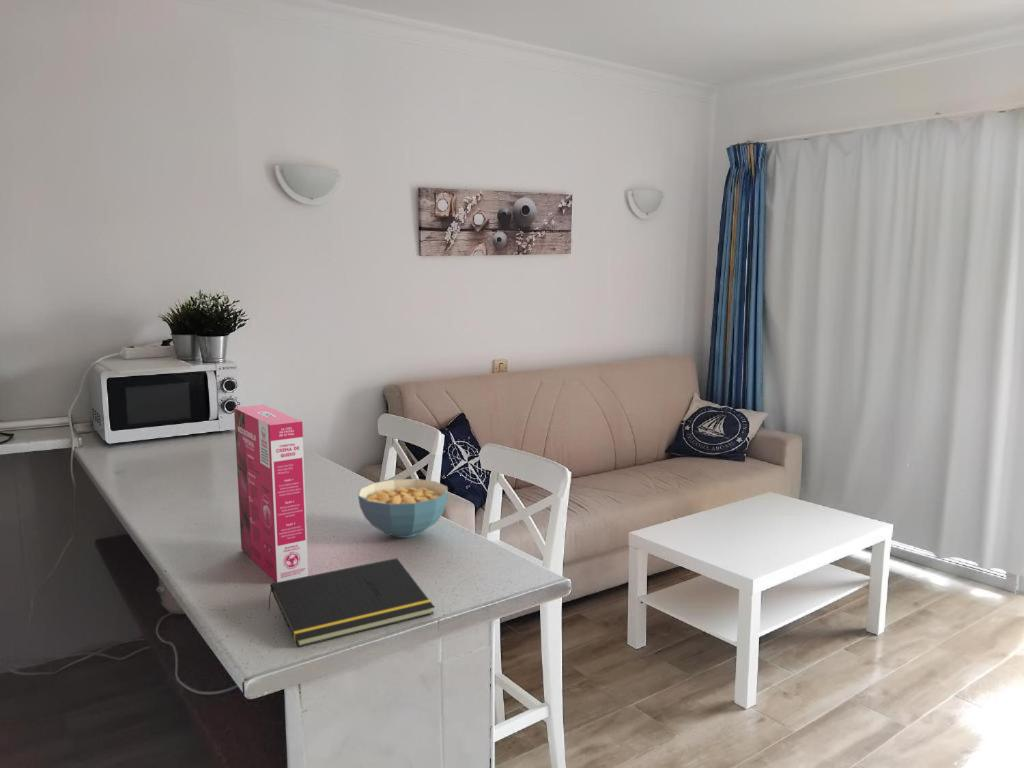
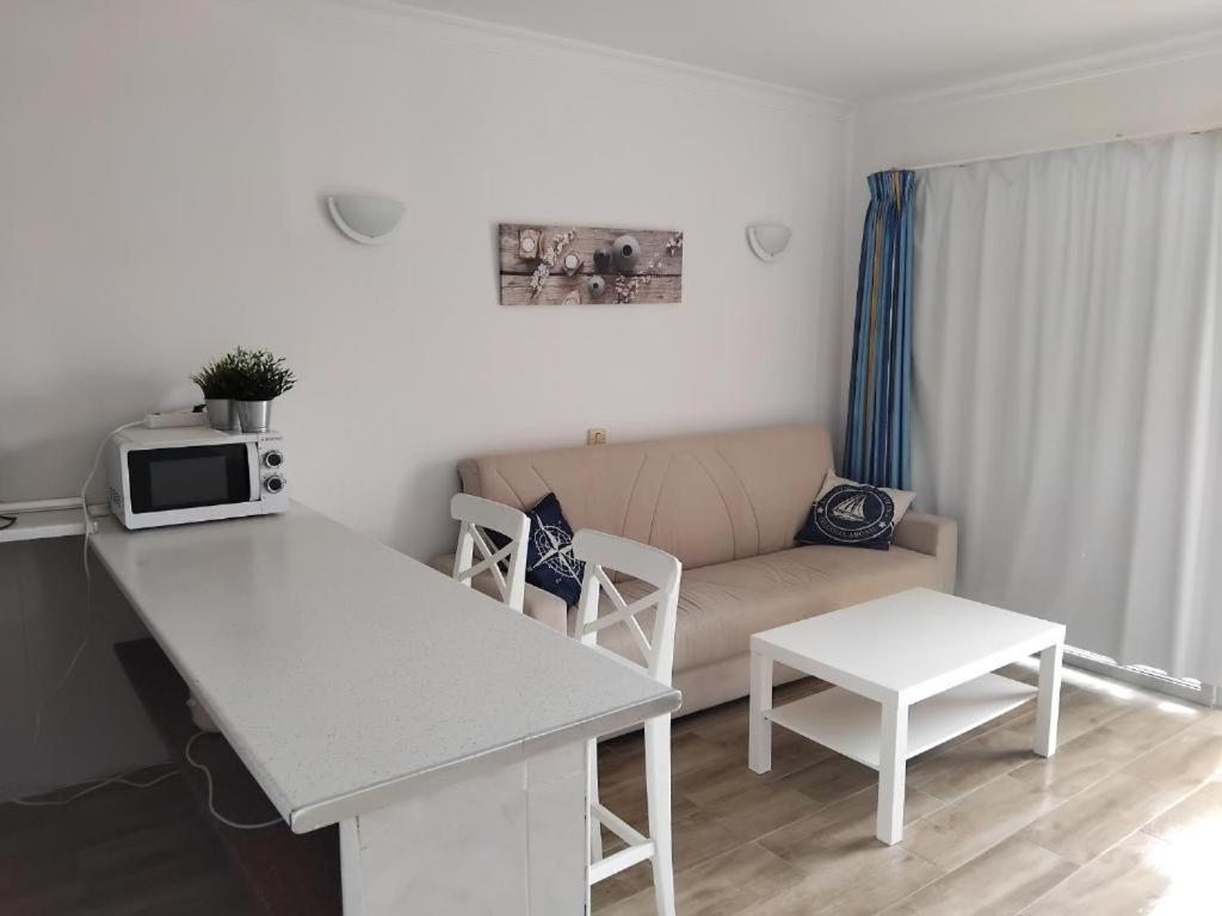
- cereal bowl [357,478,449,539]
- cereal box [233,404,309,583]
- notepad [267,557,435,648]
